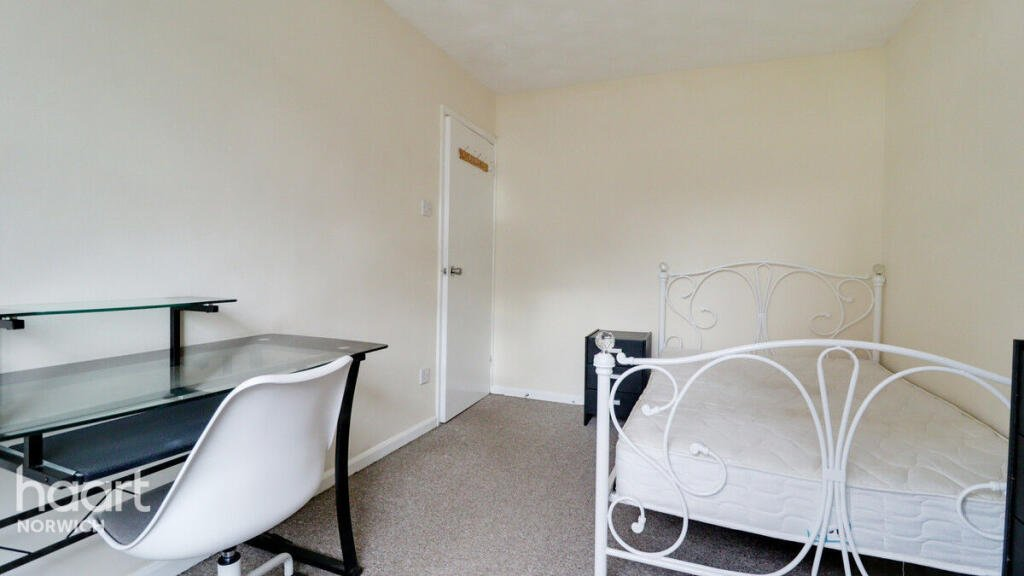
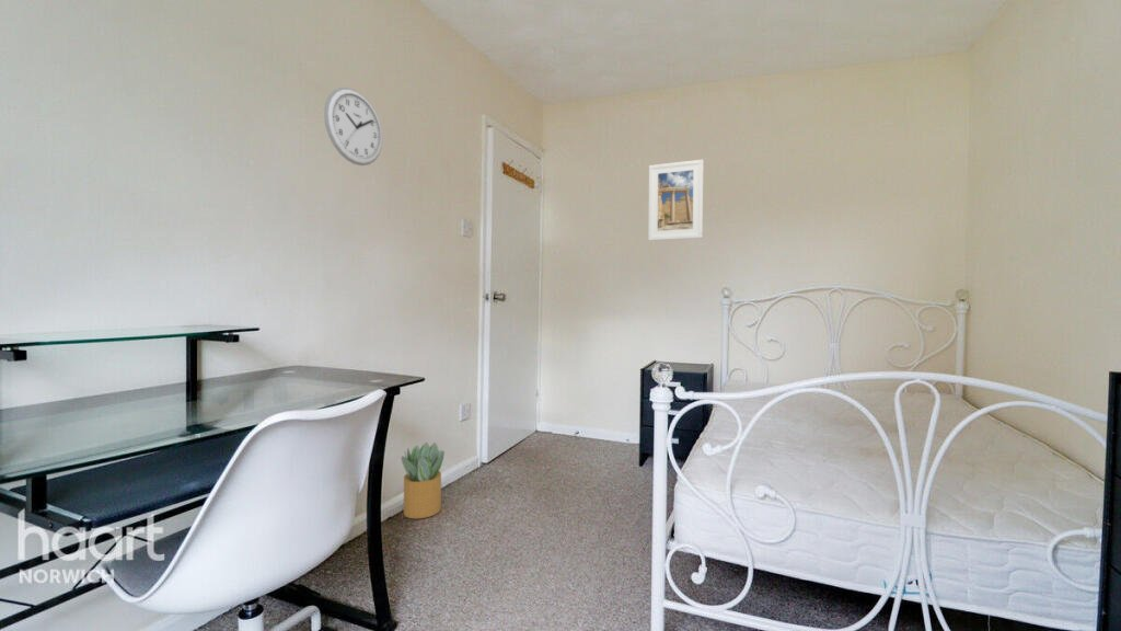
+ wall clock [323,87,383,167]
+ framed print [647,159,705,242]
+ potted plant [400,441,446,519]
